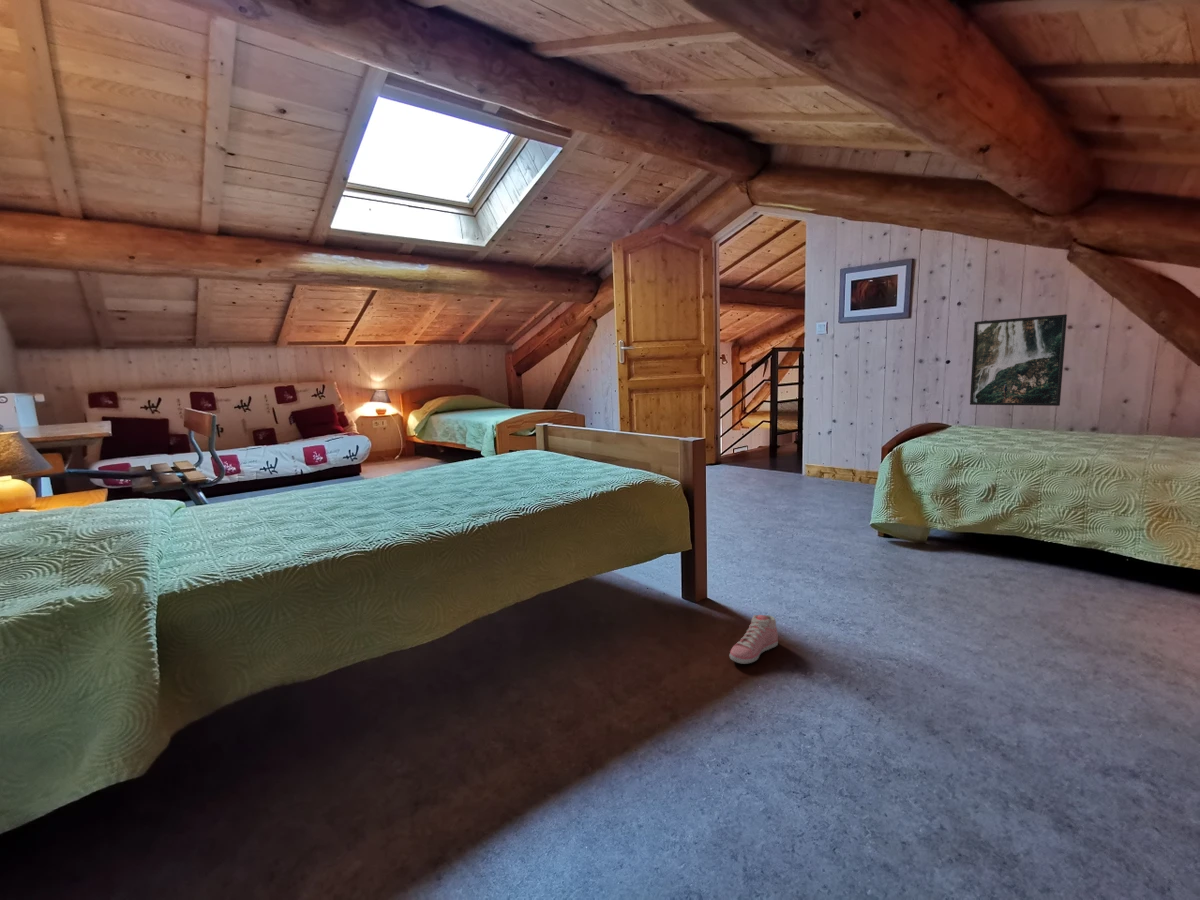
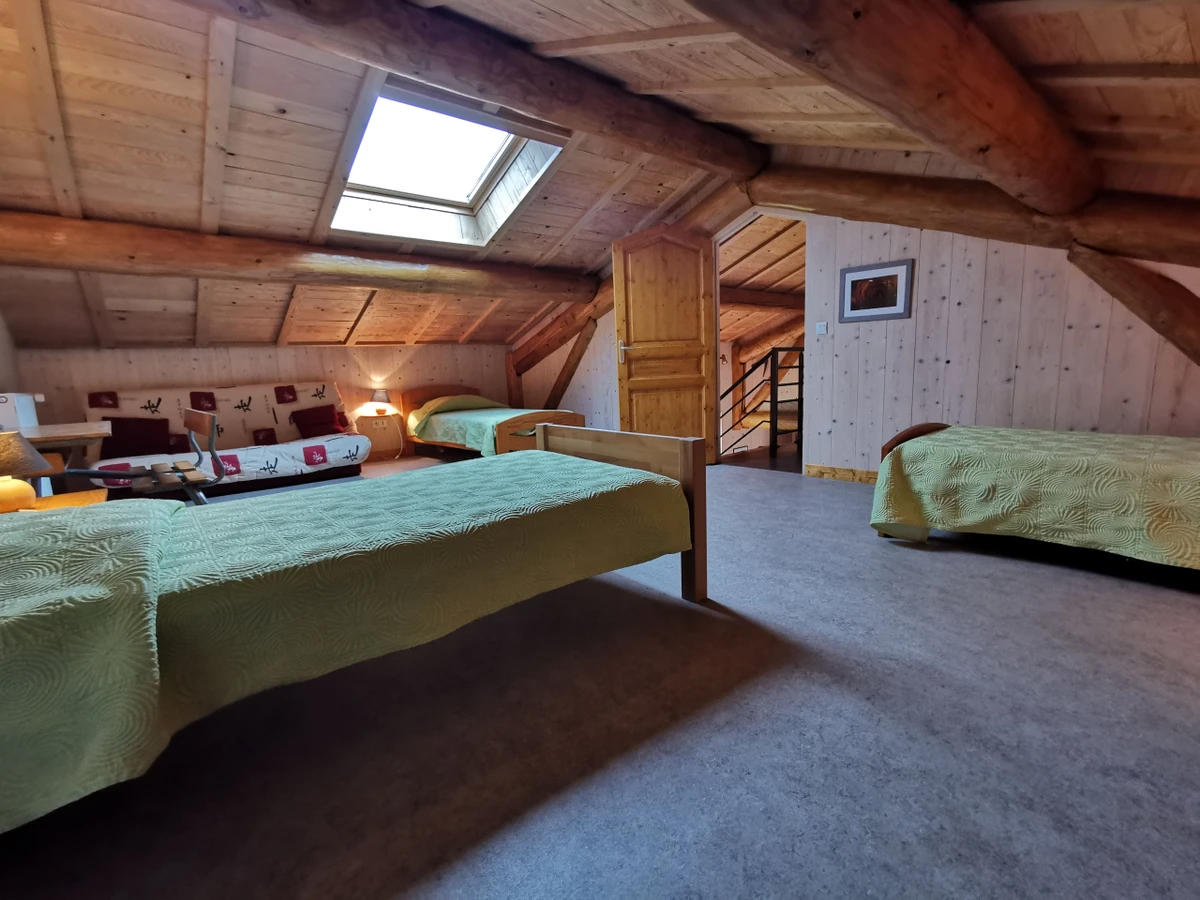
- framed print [969,313,1068,407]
- sneaker [729,614,779,665]
